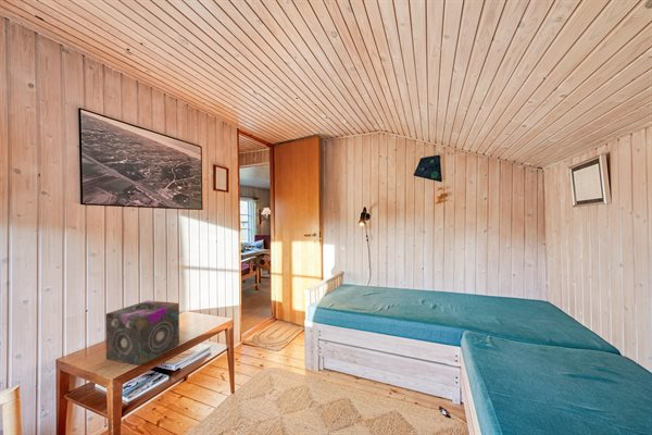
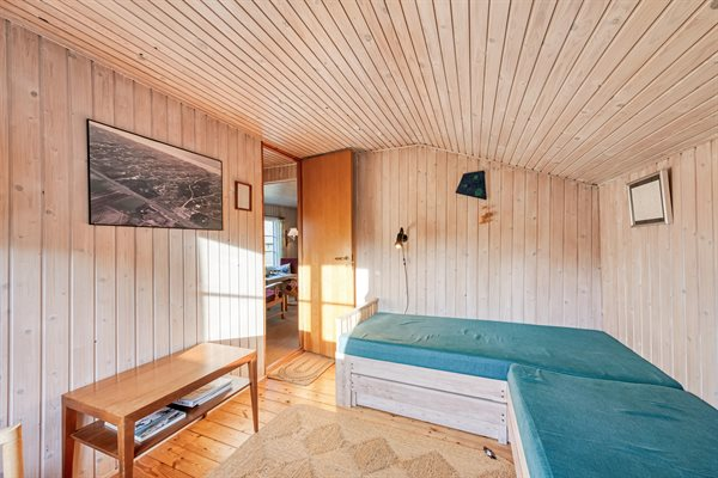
- speaker [105,299,180,366]
